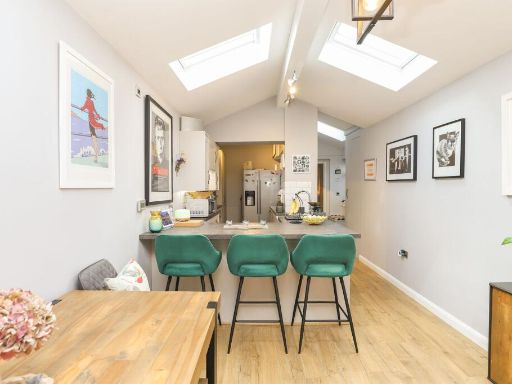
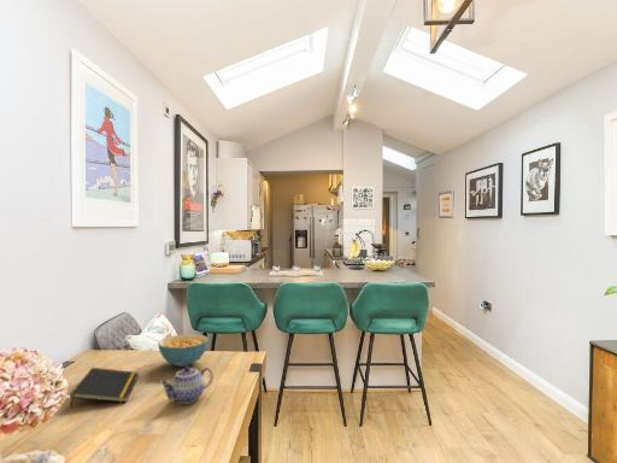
+ cereal bowl [157,333,210,368]
+ notepad [69,367,140,410]
+ teapot [159,365,215,405]
